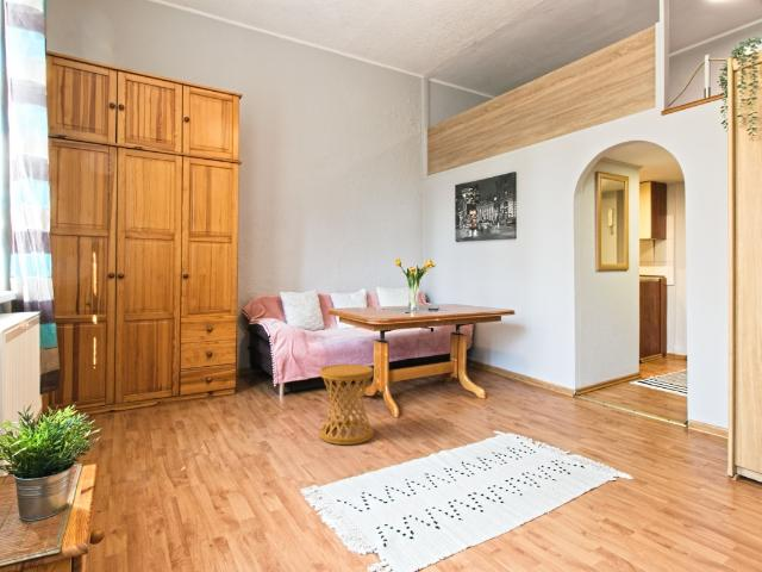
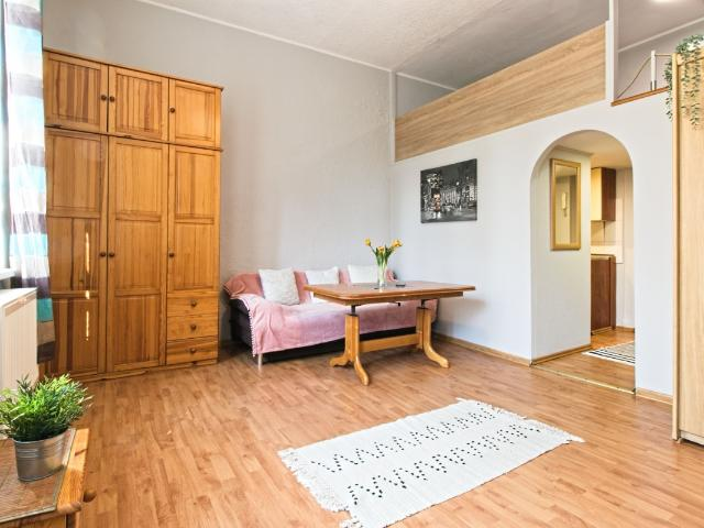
- side table [319,363,375,446]
